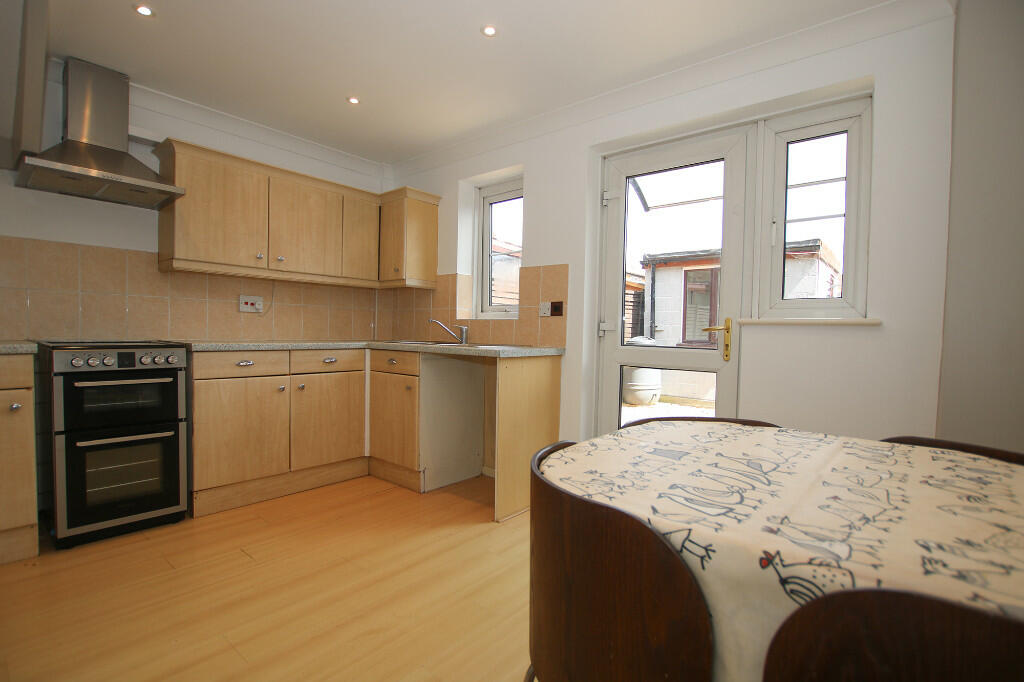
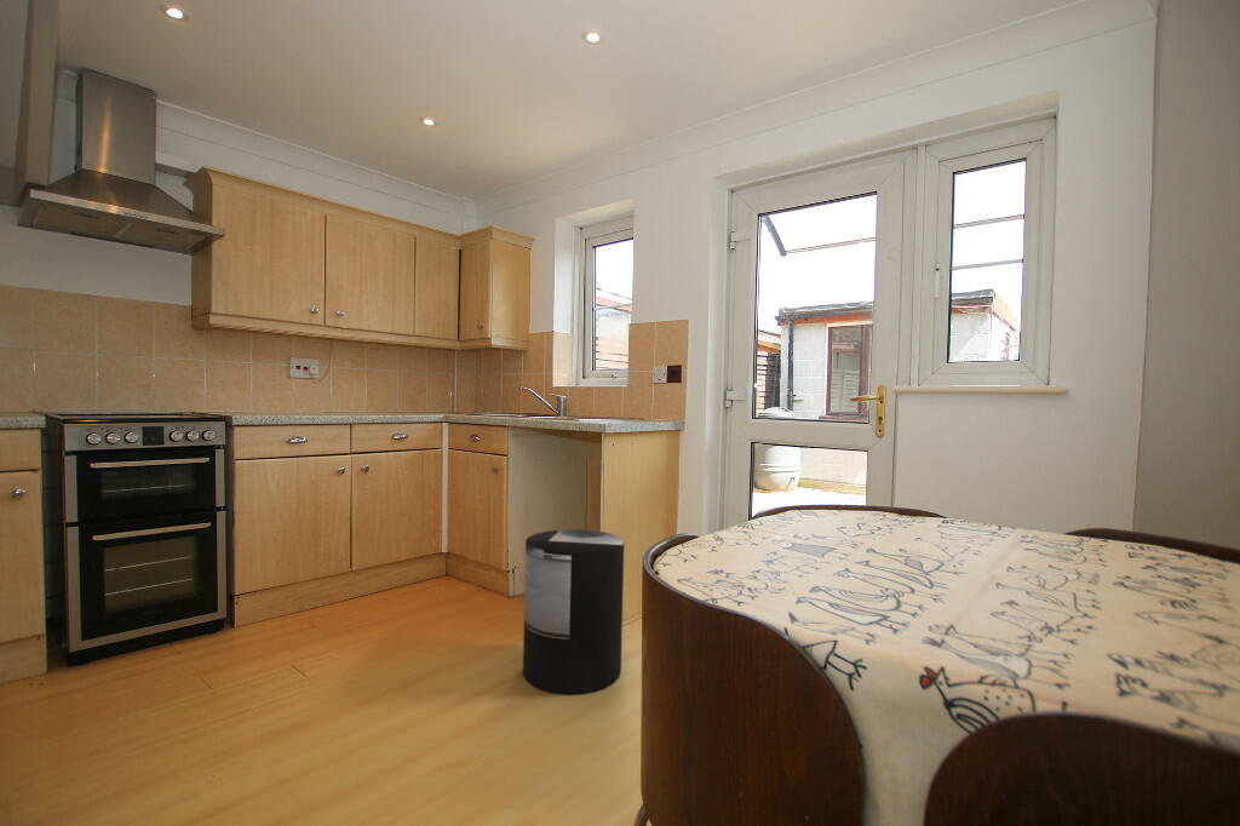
+ trash can [522,528,625,695]
